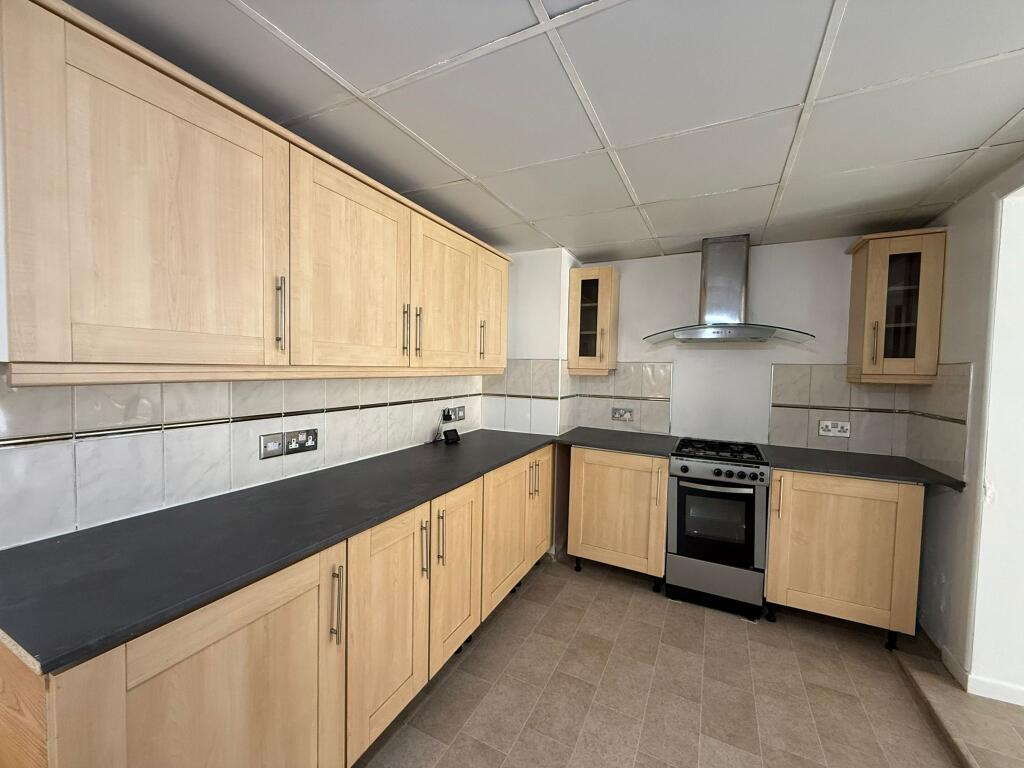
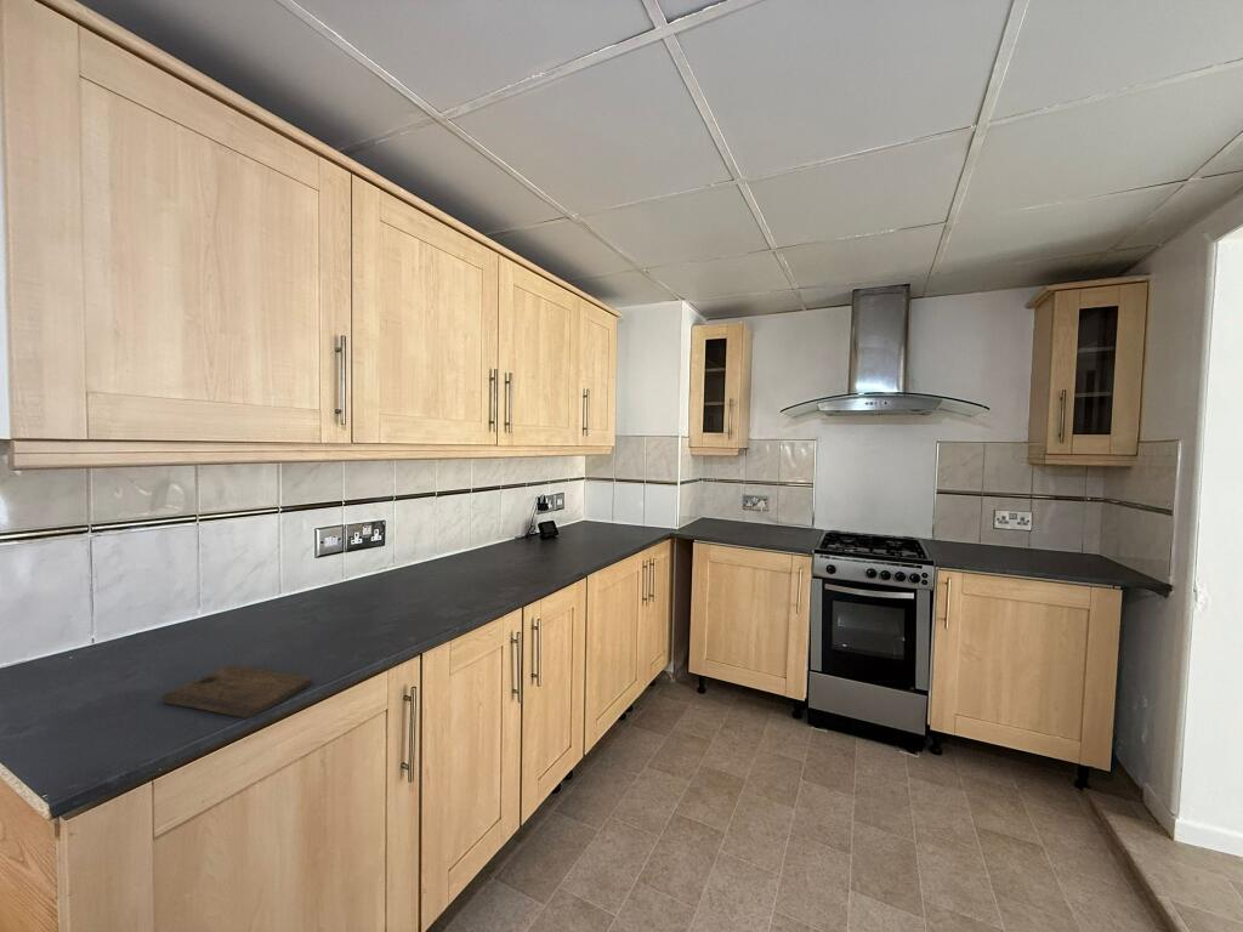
+ cutting board [161,665,312,720]
